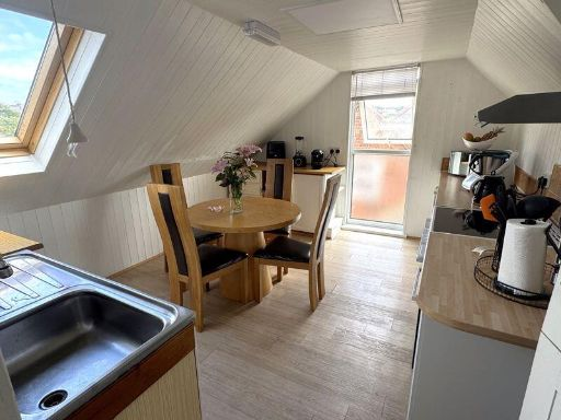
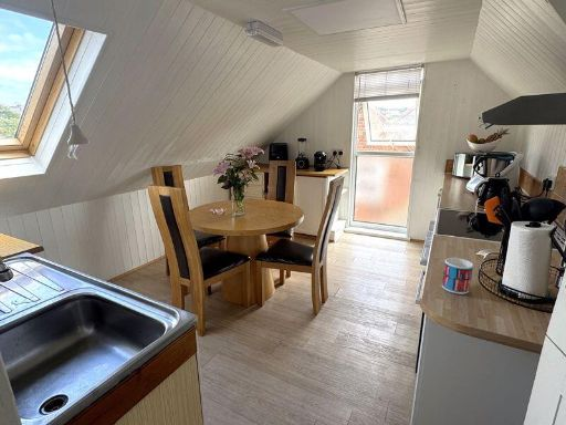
+ mug [441,257,474,296]
